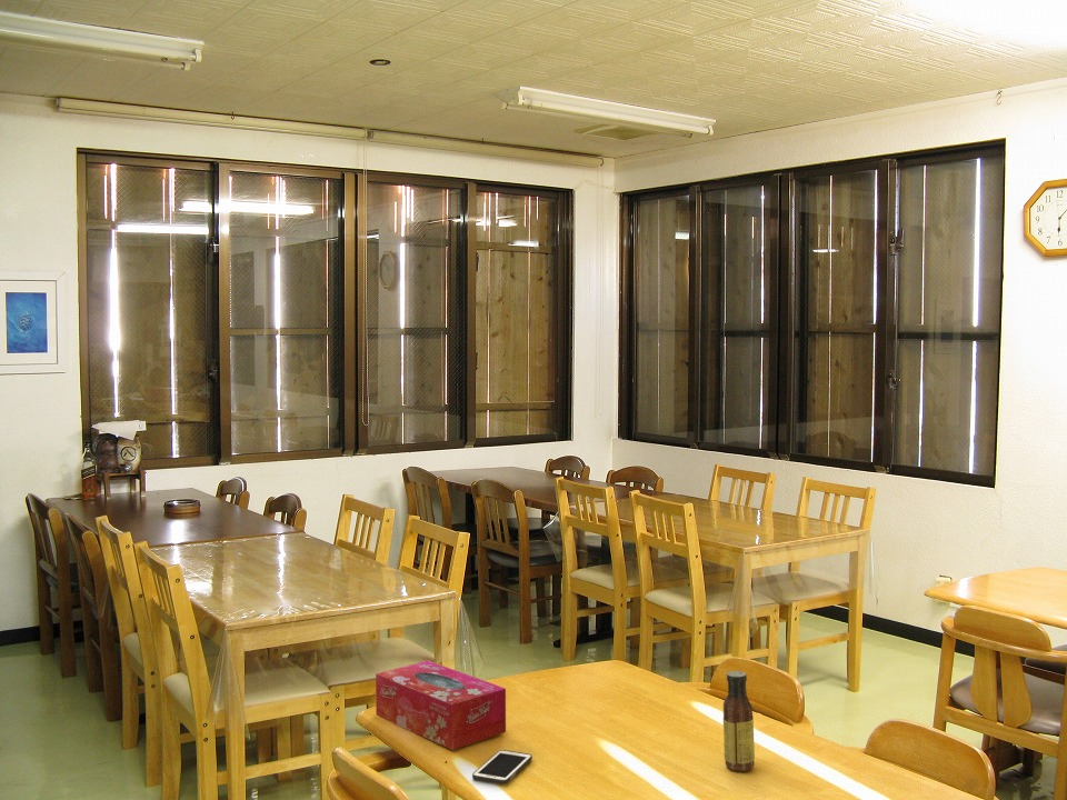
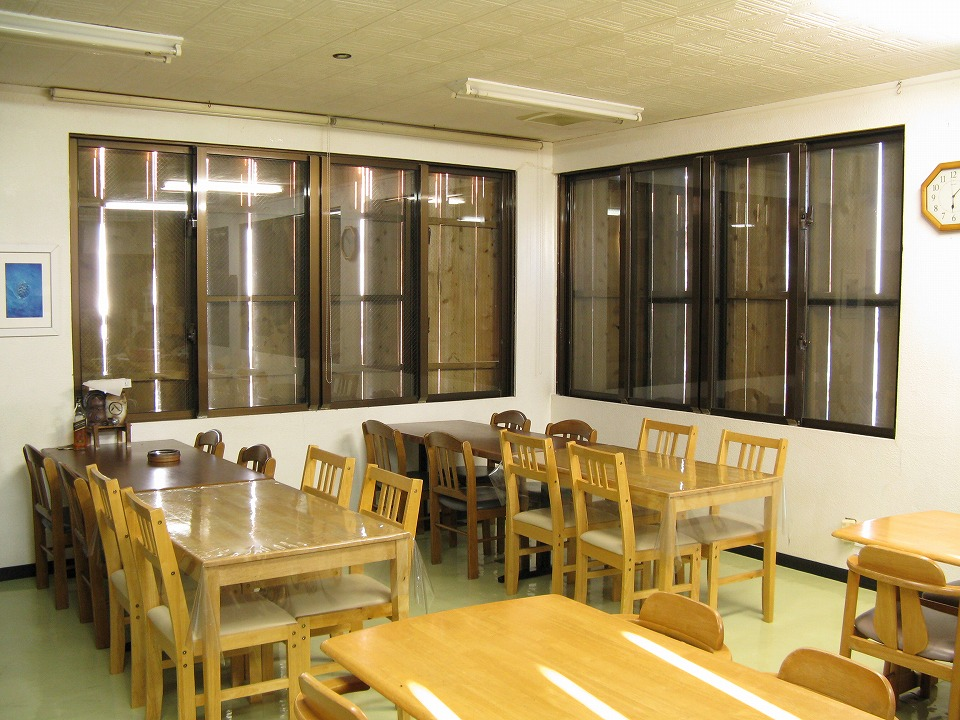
- cell phone [471,749,534,786]
- tissue box [375,660,507,751]
- sauce bottle [722,670,756,772]
